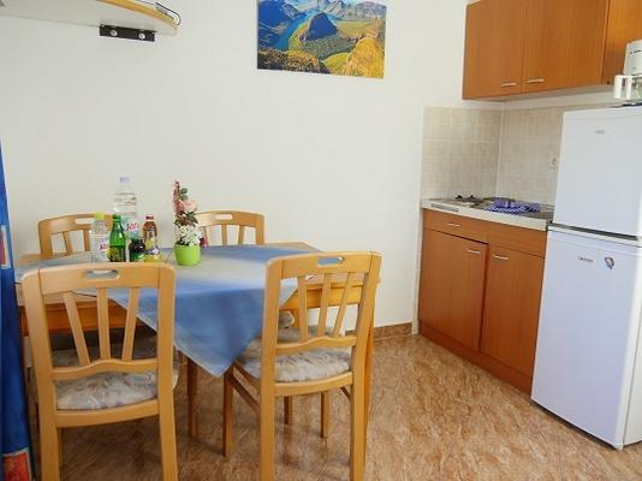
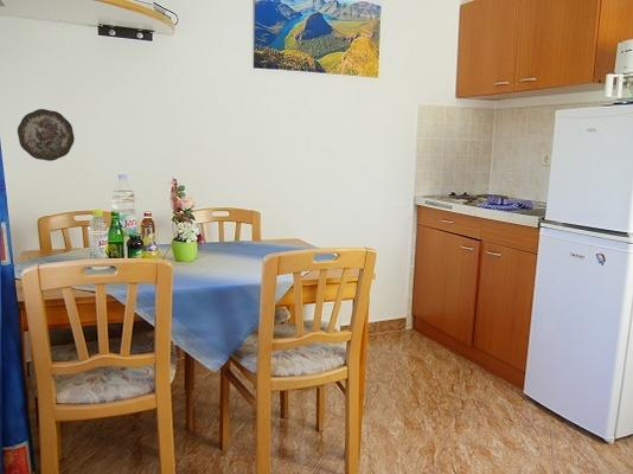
+ decorative plate [17,108,76,162]
